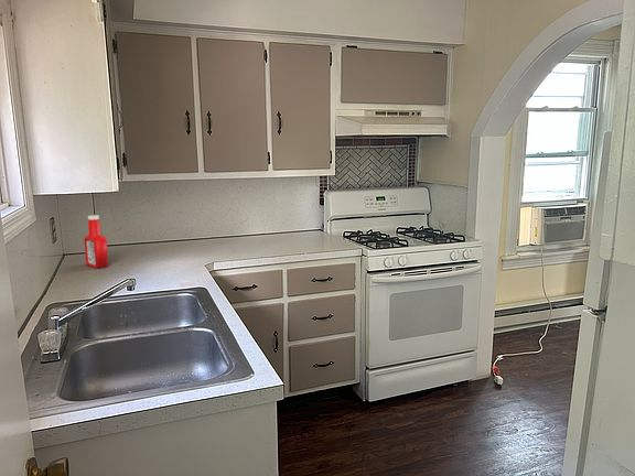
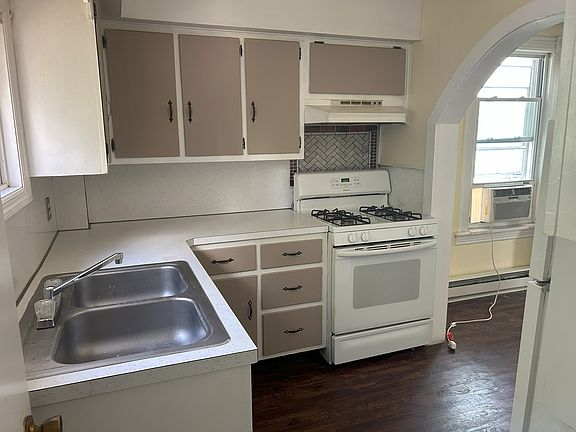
- soap bottle [83,214,110,269]
